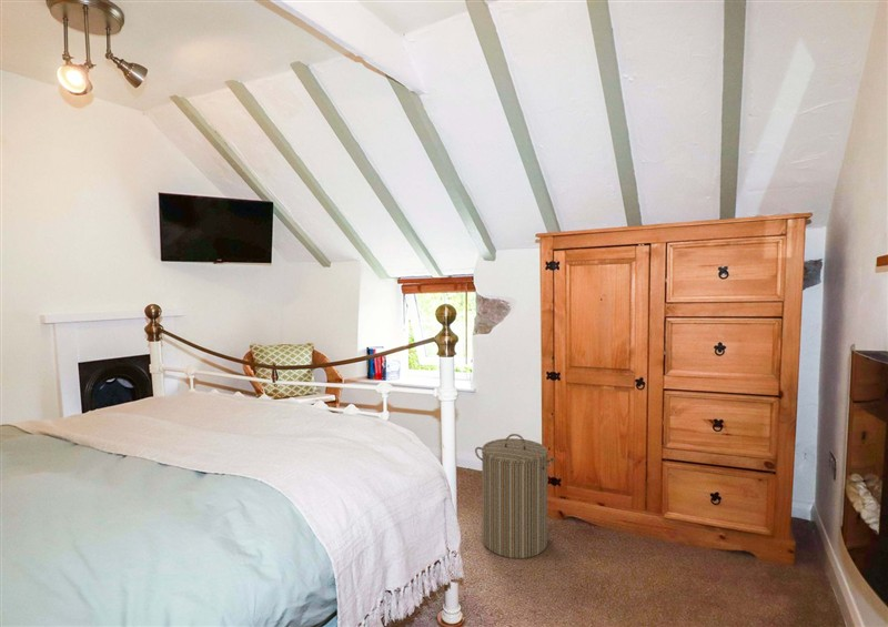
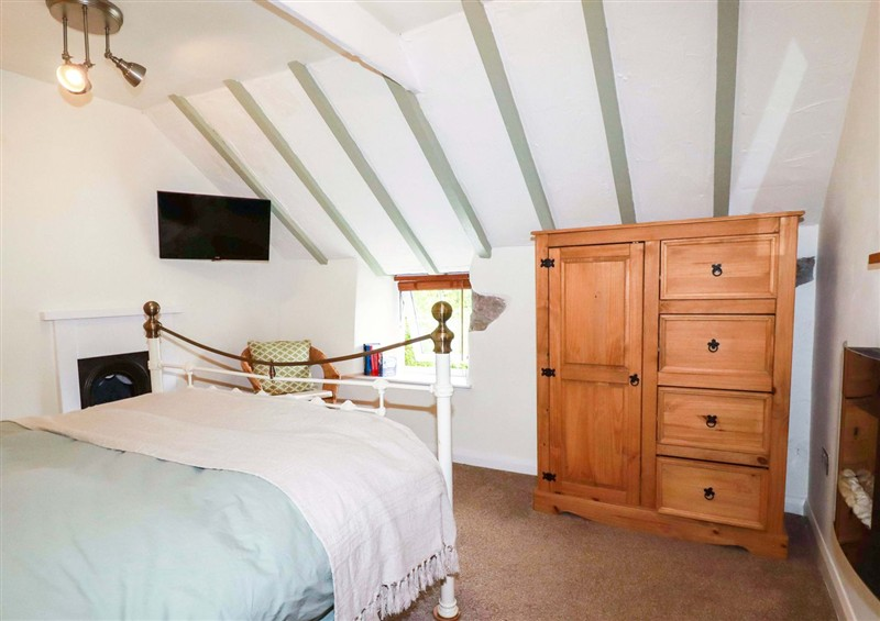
- laundry hamper [474,433,556,559]
